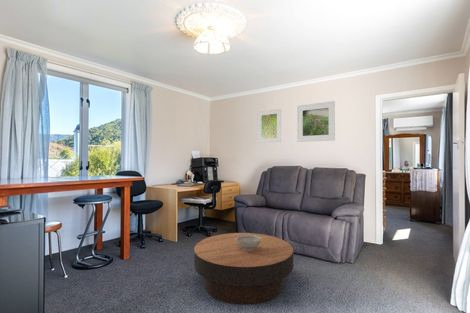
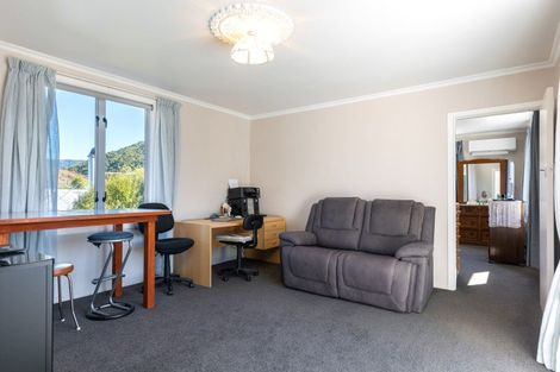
- decorative bowl [236,235,261,251]
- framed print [257,108,282,144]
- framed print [296,100,336,143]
- coffee table [193,232,294,306]
